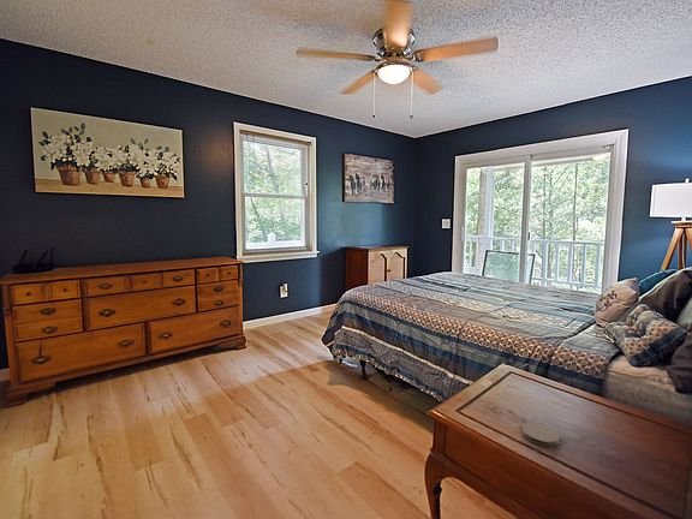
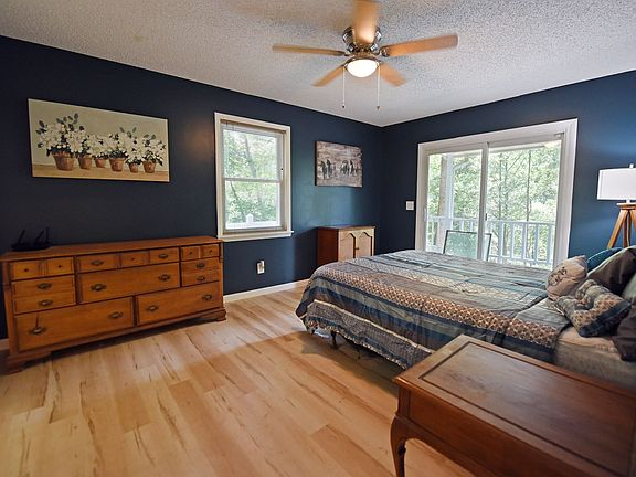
- coaster [520,422,560,448]
